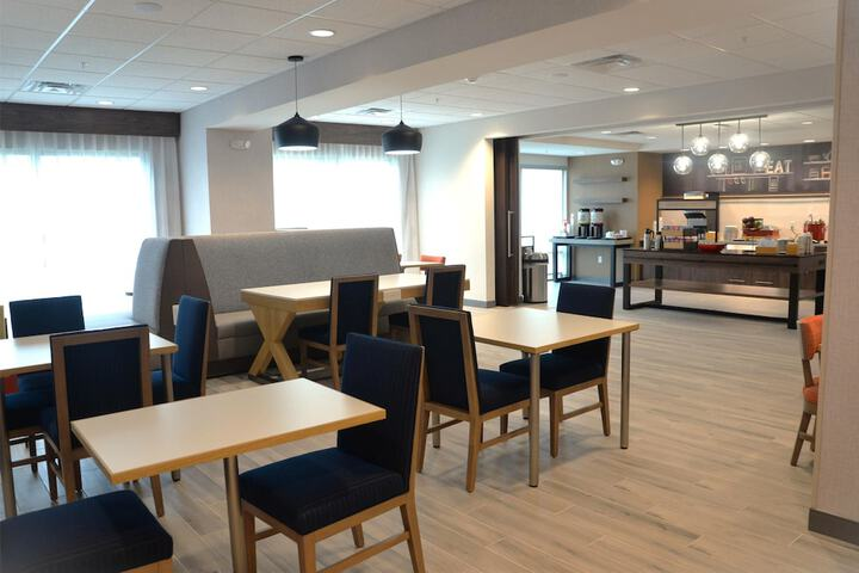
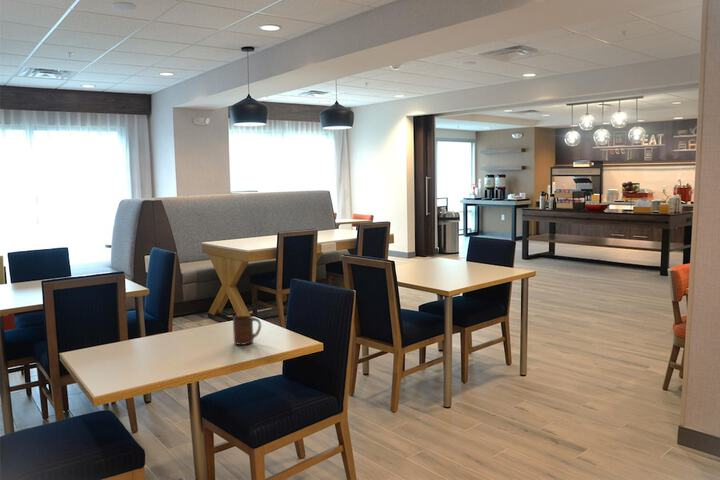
+ cup [232,315,262,346]
